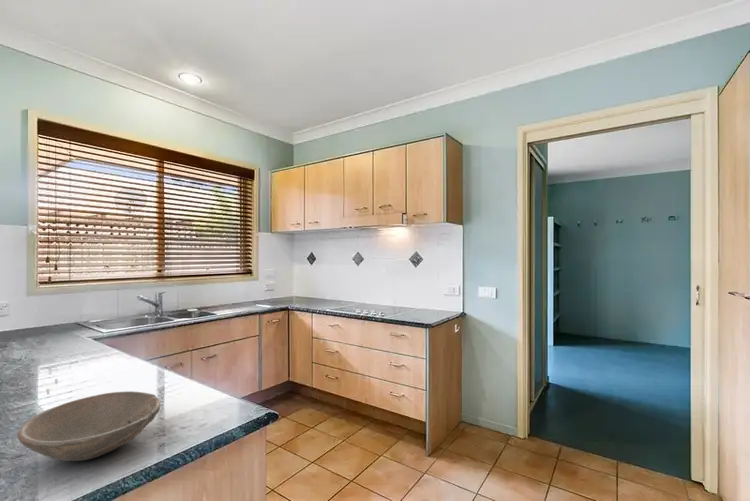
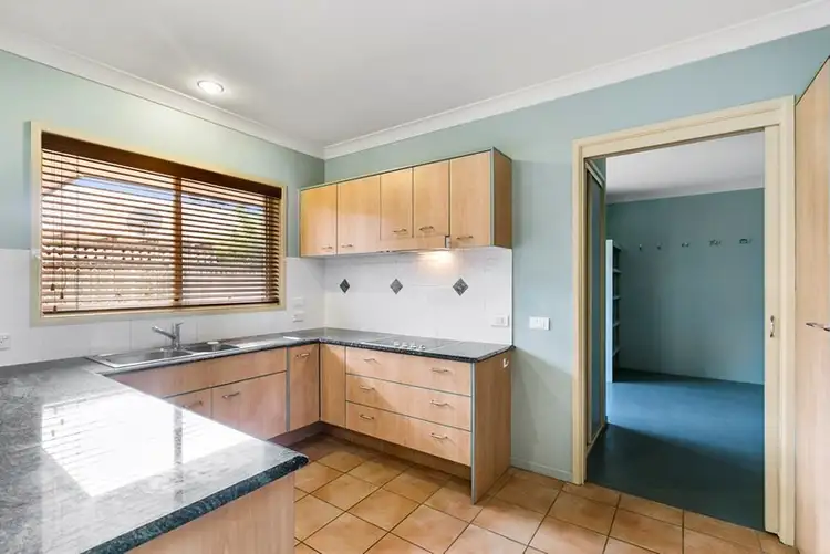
- bowl [16,390,161,462]
